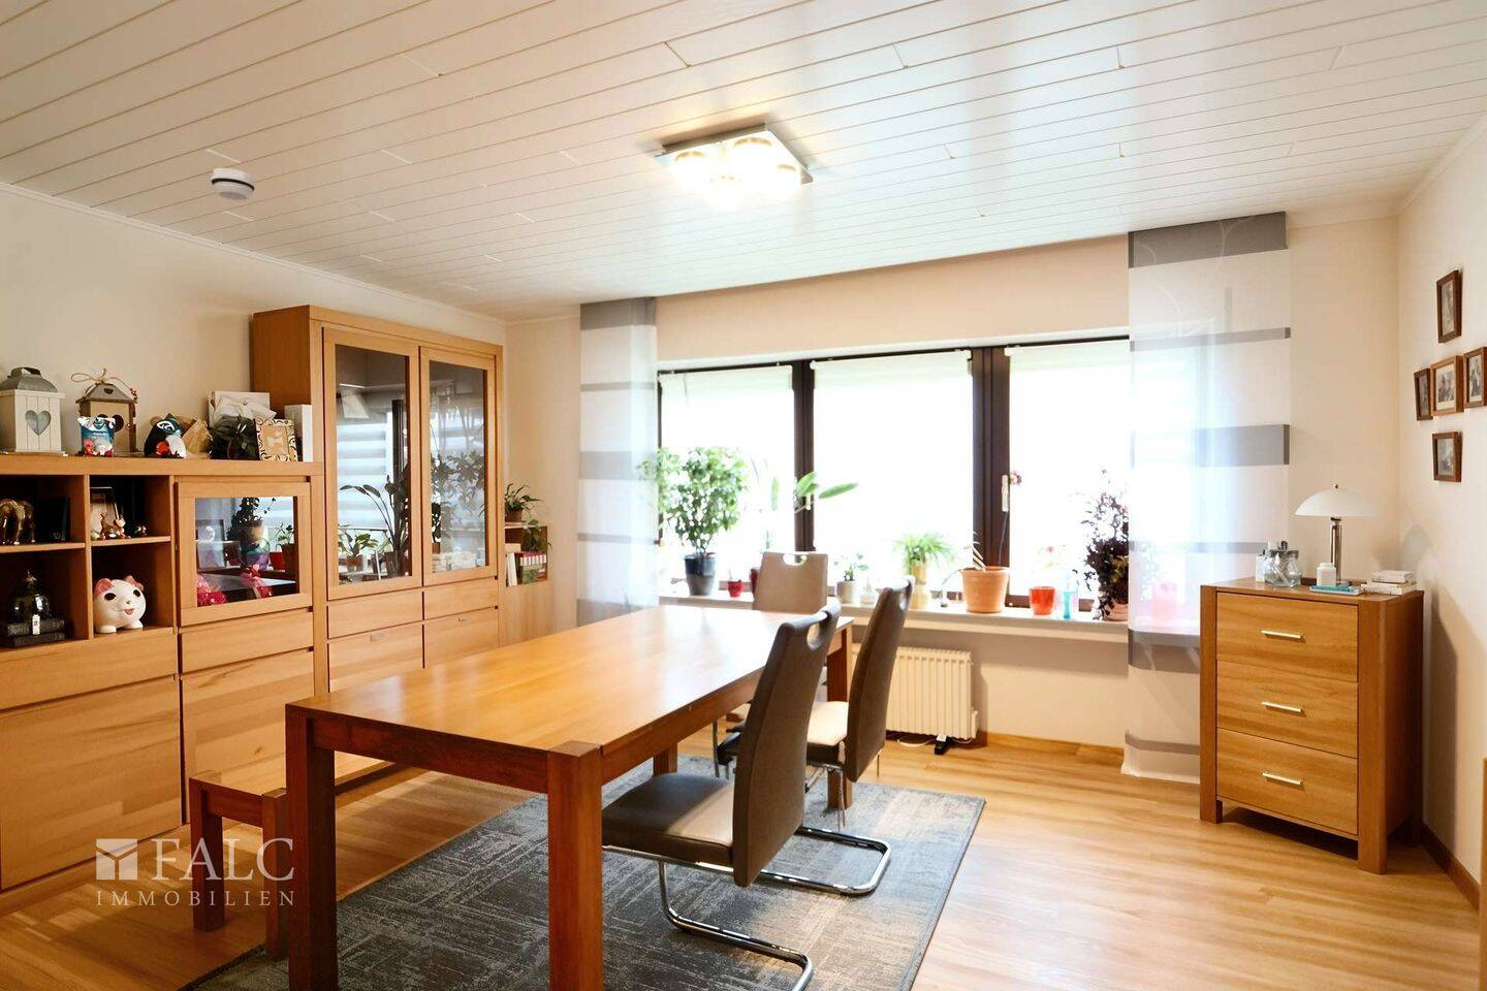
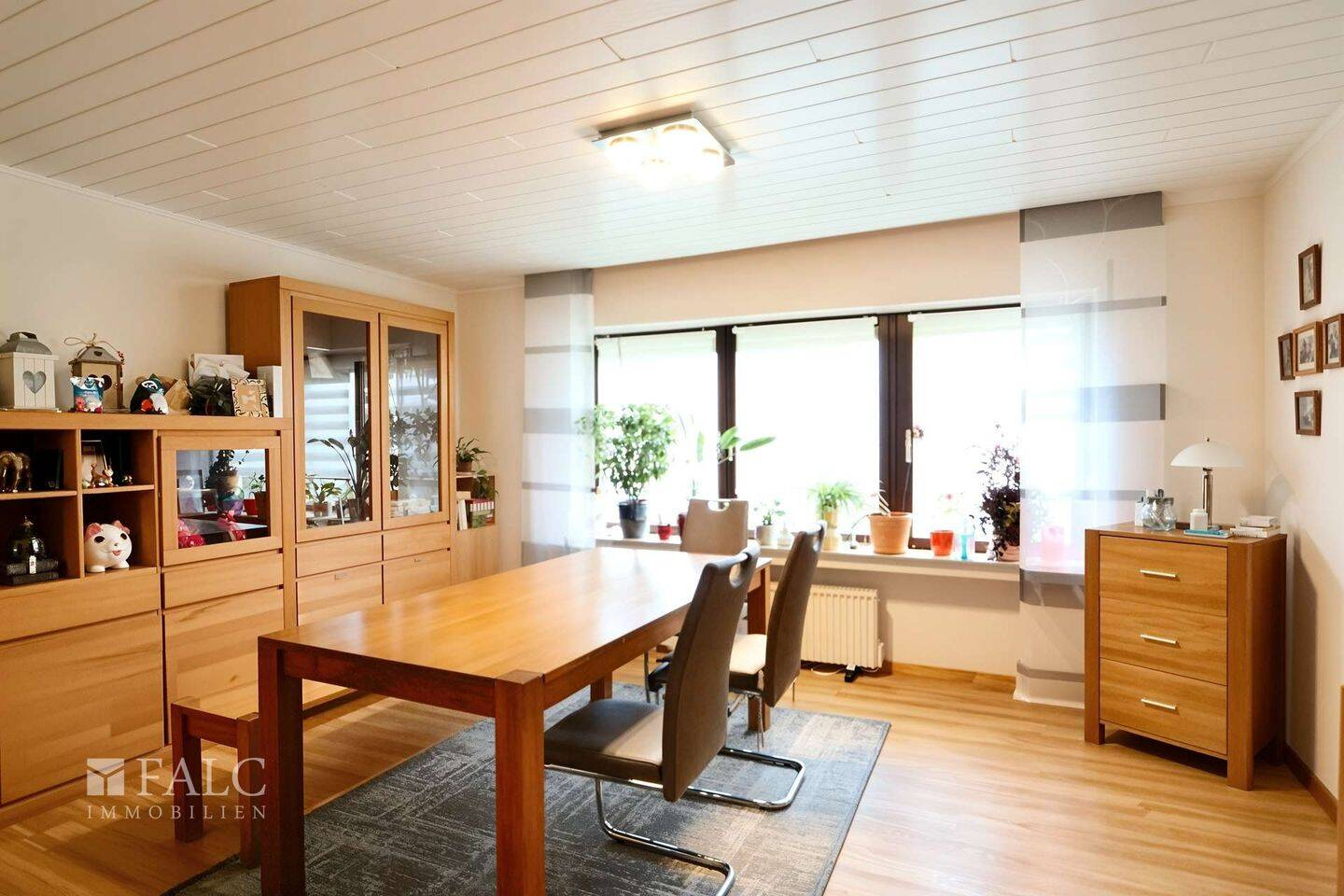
- smoke detector [209,167,256,201]
